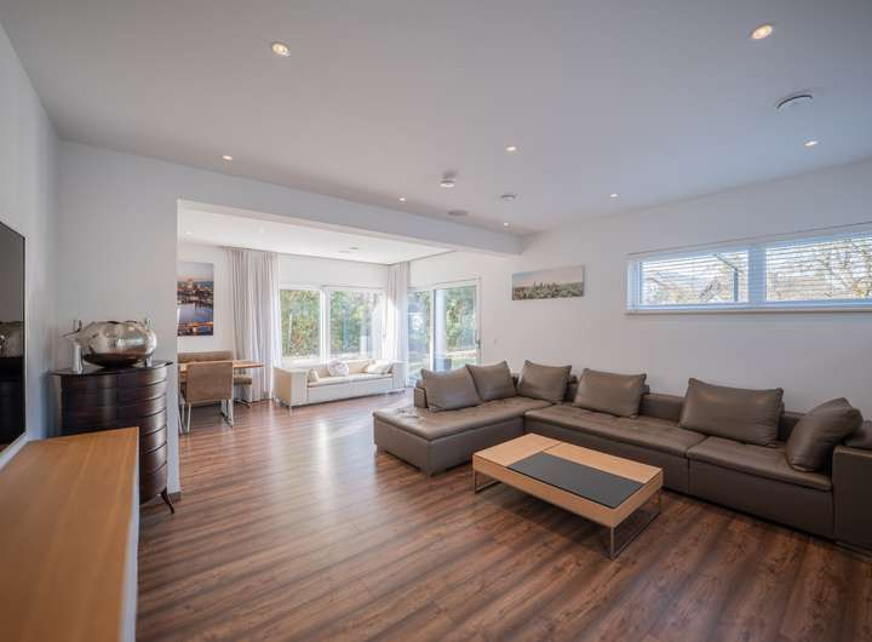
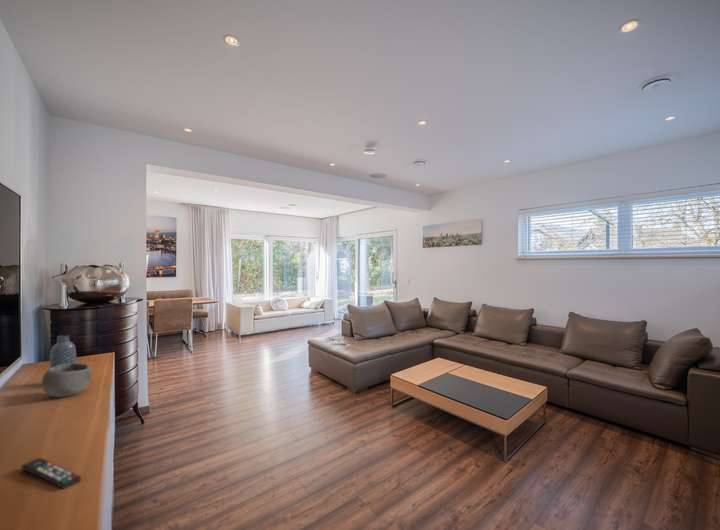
+ vase [49,334,78,369]
+ remote control [21,457,82,490]
+ bowl [41,362,93,398]
